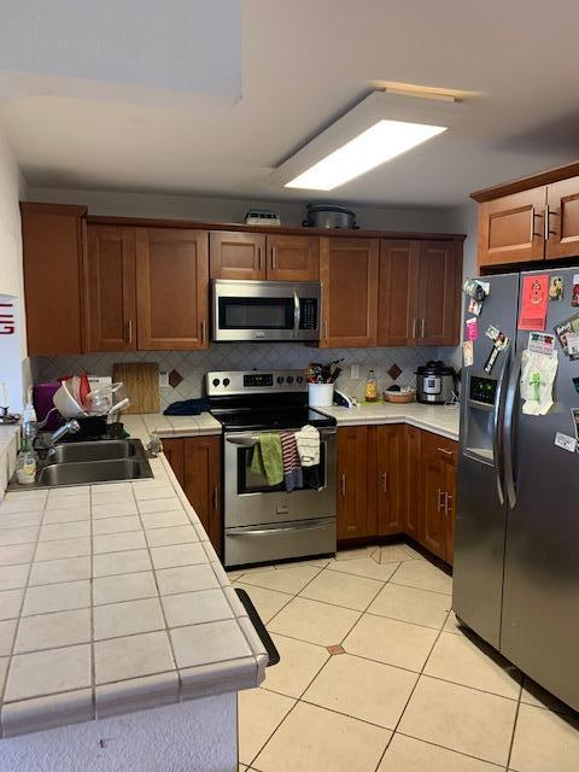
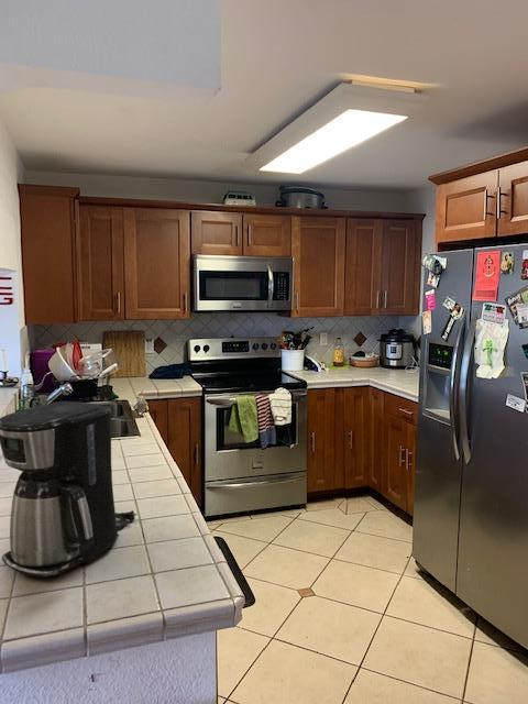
+ coffee maker [0,400,138,579]
